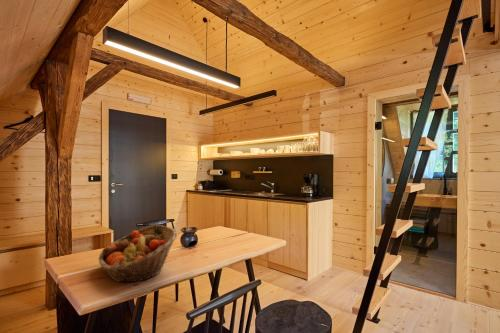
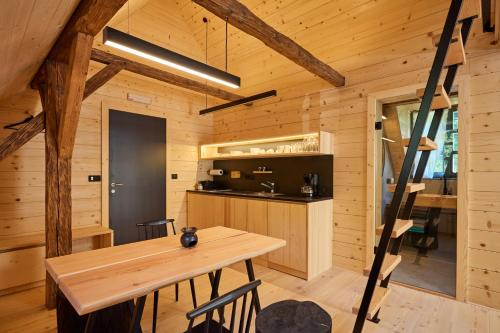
- fruit basket [98,224,179,283]
